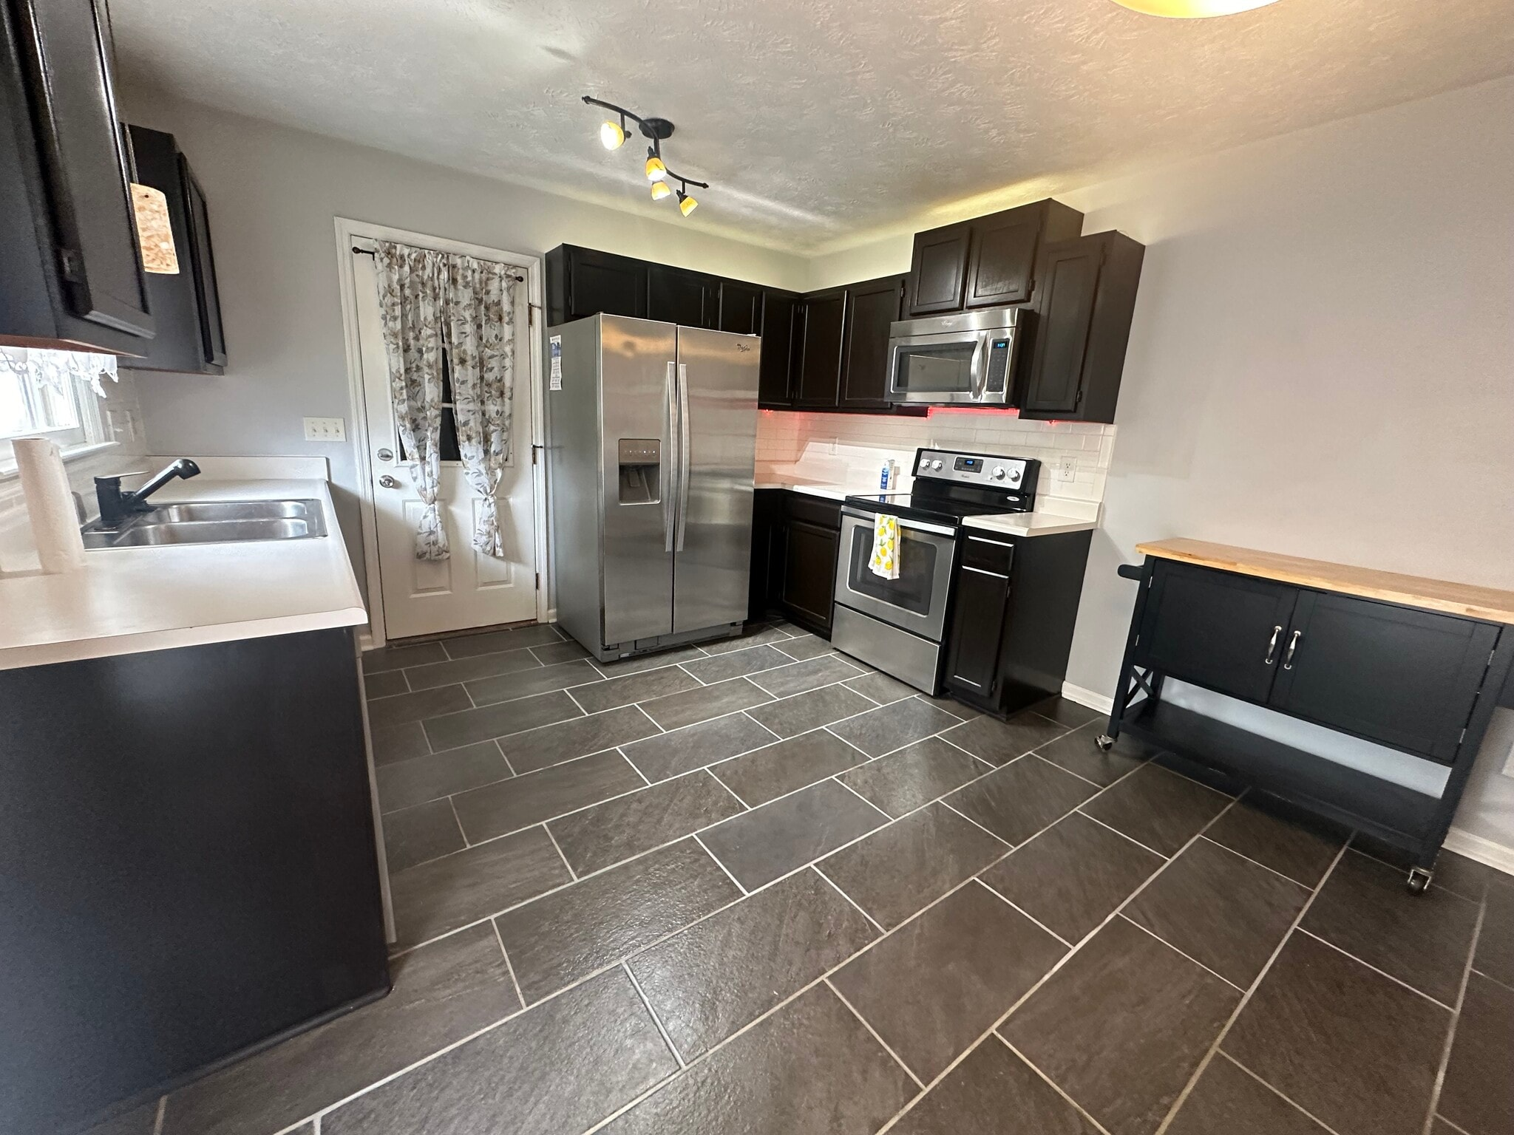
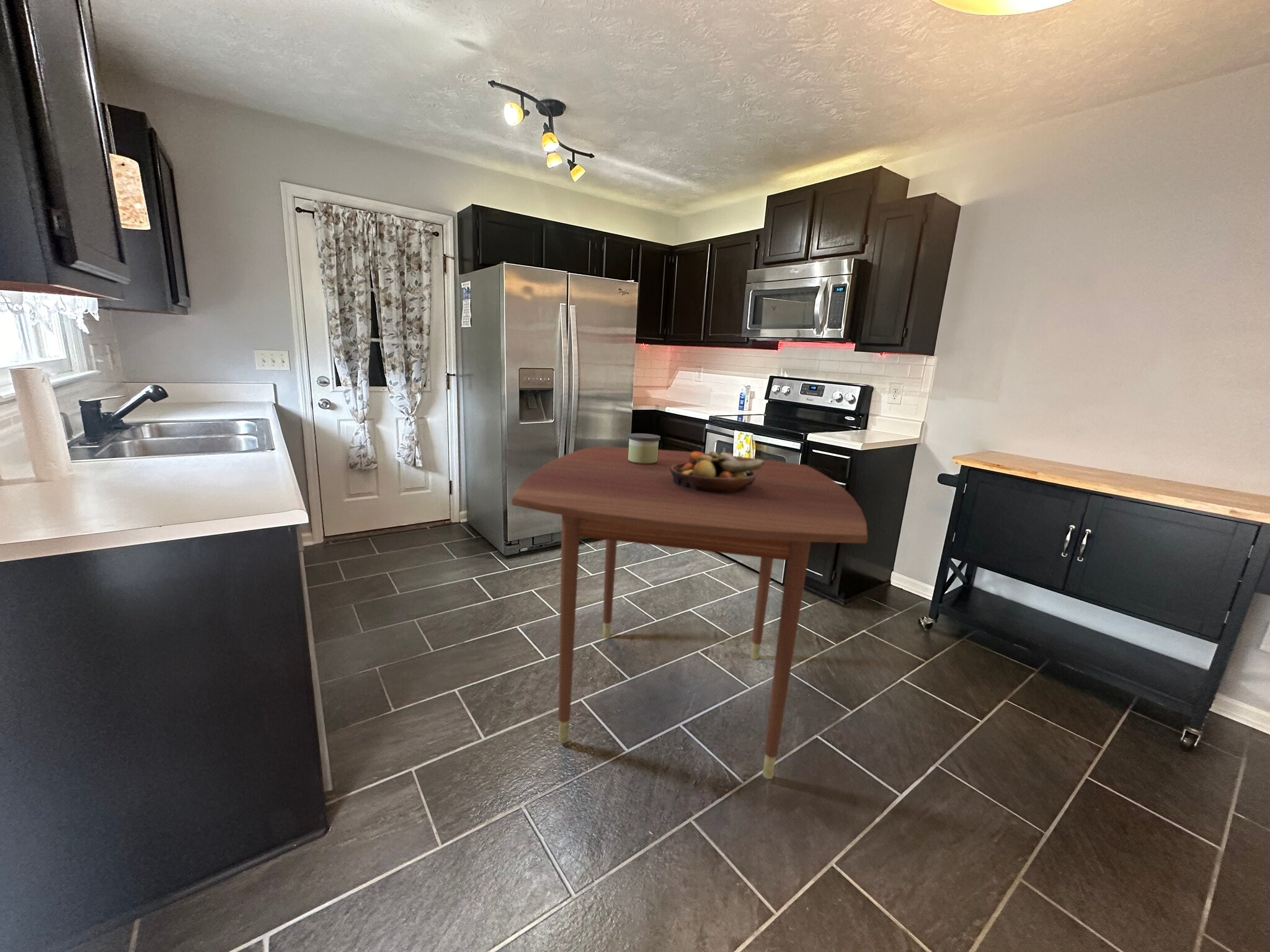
+ fruit bowl [670,451,765,493]
+ candle [628,433,661,464]
+ dining table [511,446,868,780]
